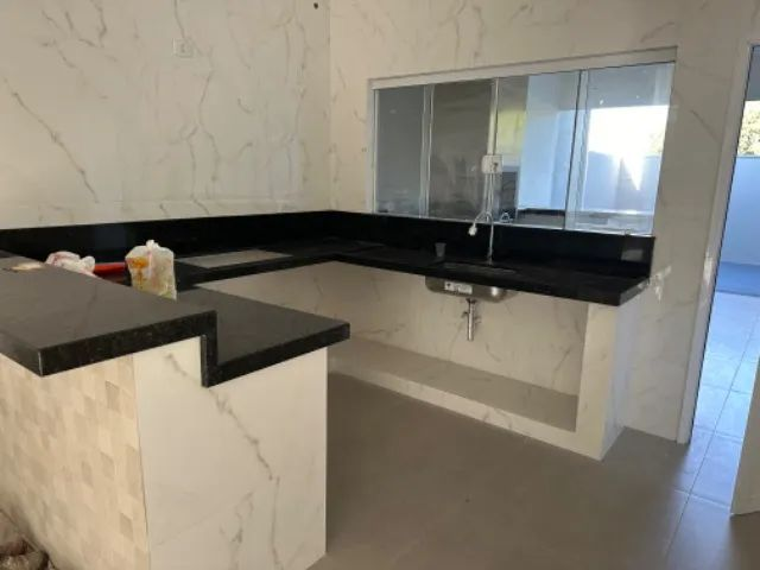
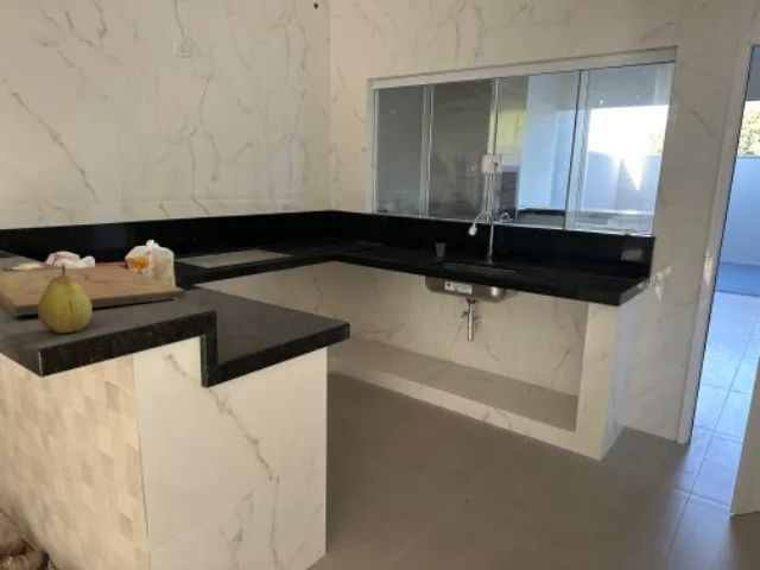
+ cutting board [0,264,188,317]
+ fruit [37,265,93,335]
